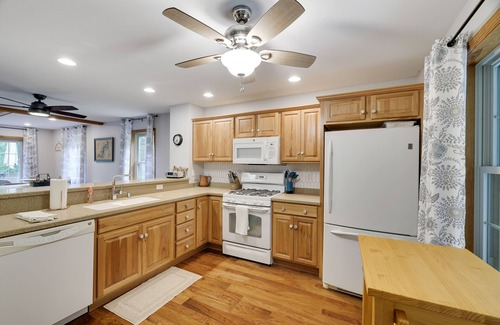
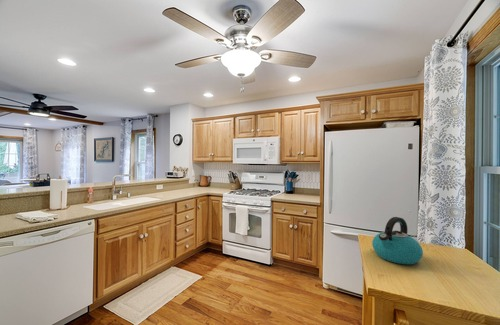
+ kettle [371,216,424,266]
